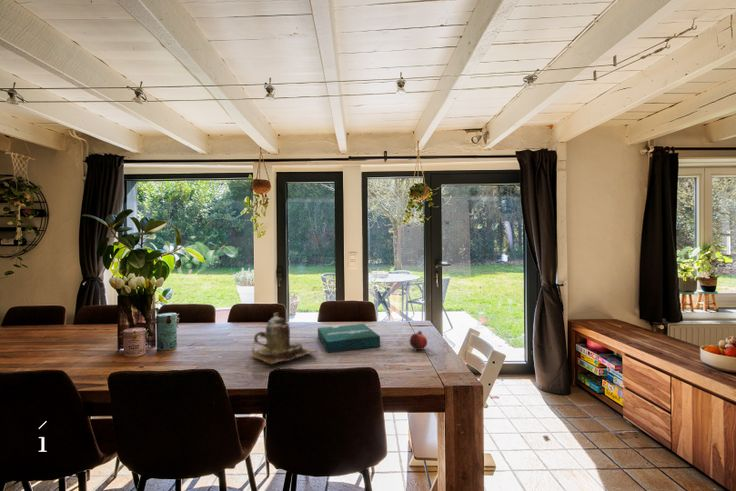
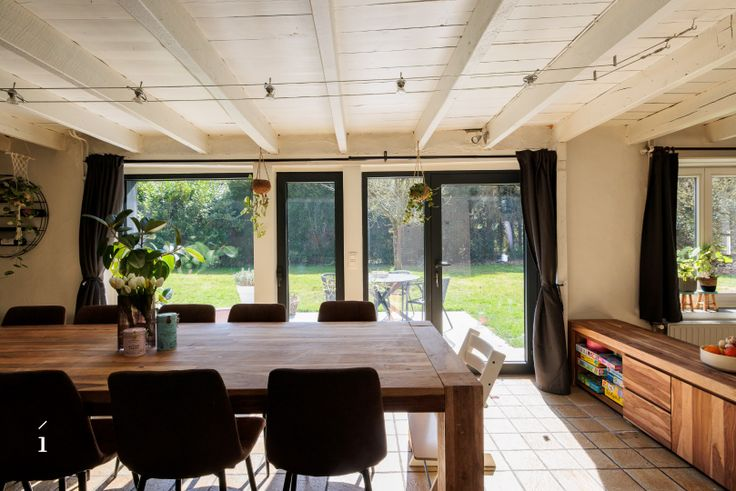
- pizza box [317,323,381,353]
- fruit [409,329,428,351]
- teapot [250,312,319,365]
